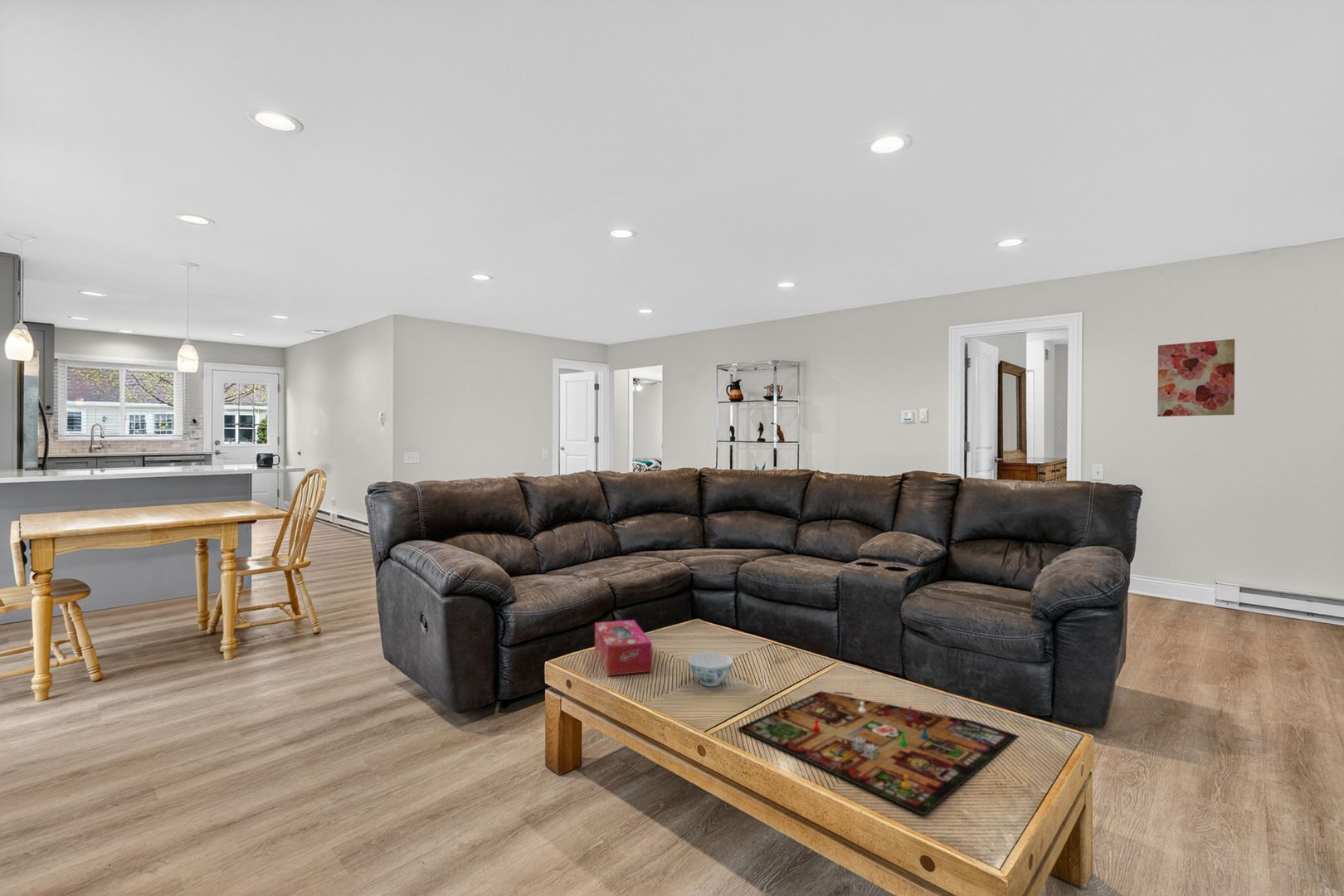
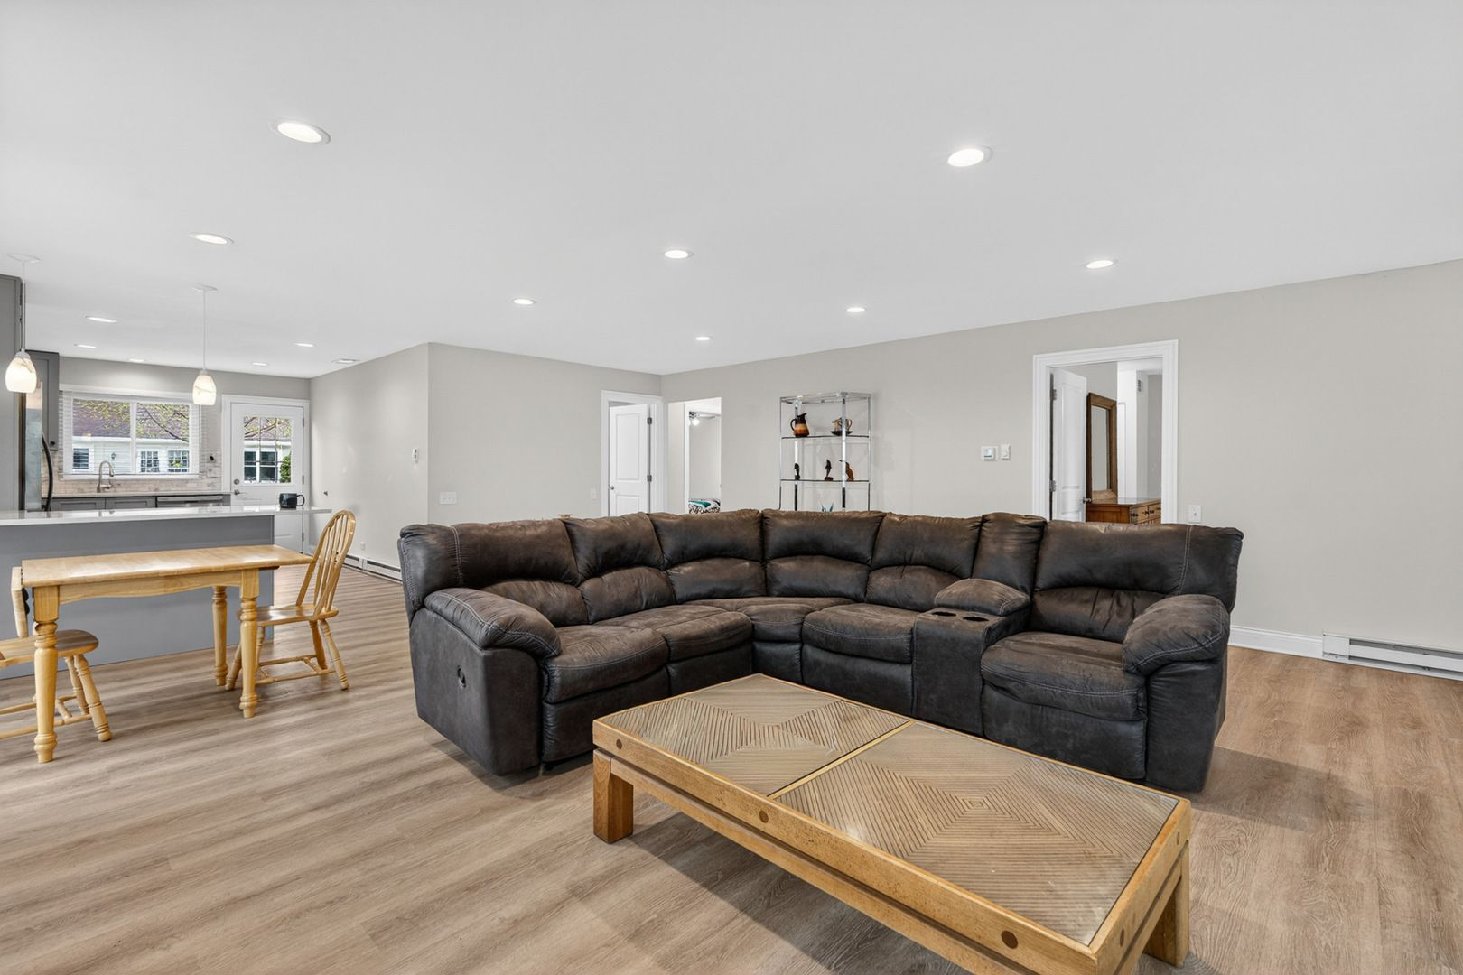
- gameboard [736,690,1020,816]
- chinaware [688,651,734,687]
- wall art [1157,338,1235,417]
- tissue box [594,619,653,677]
